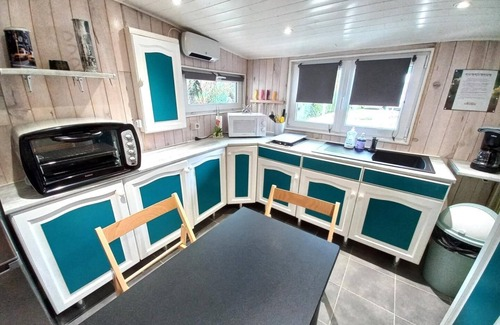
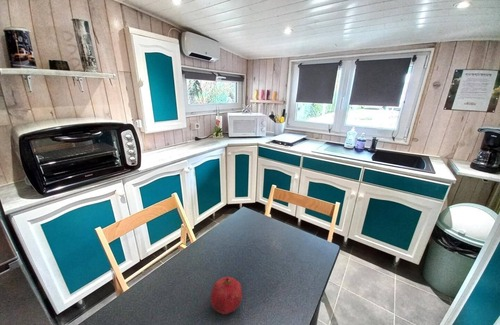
+ fruit [210,276,243,315]
